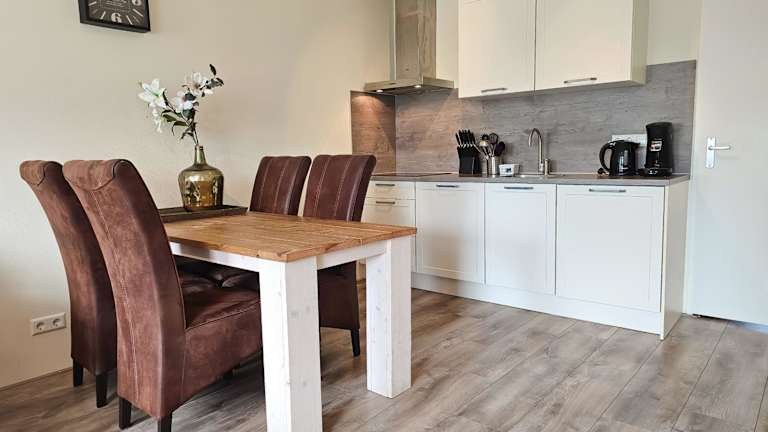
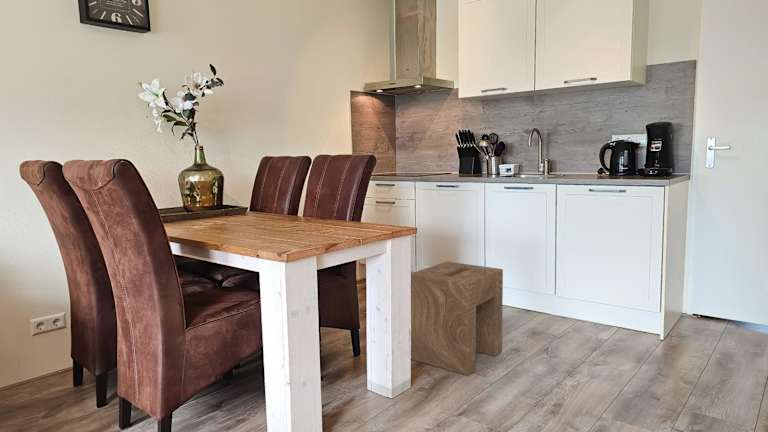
+ stool [410,261,504,377]
